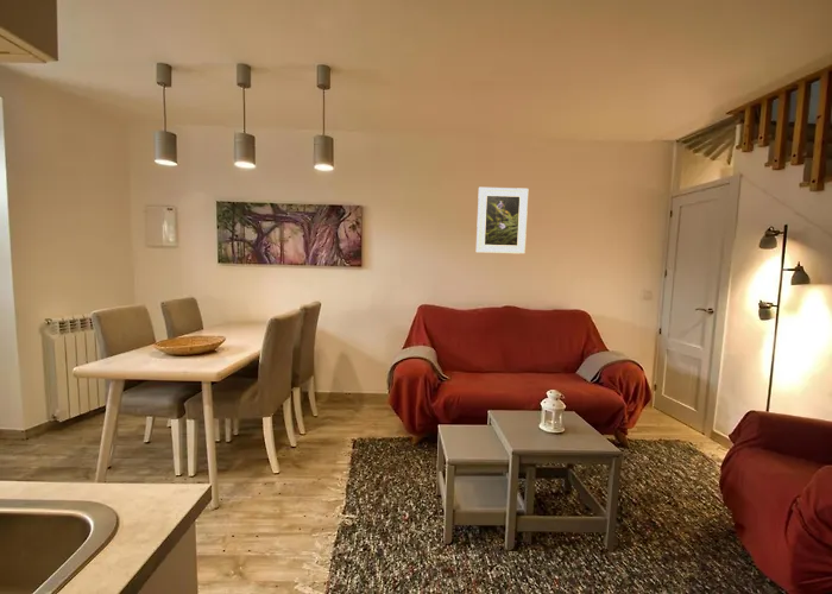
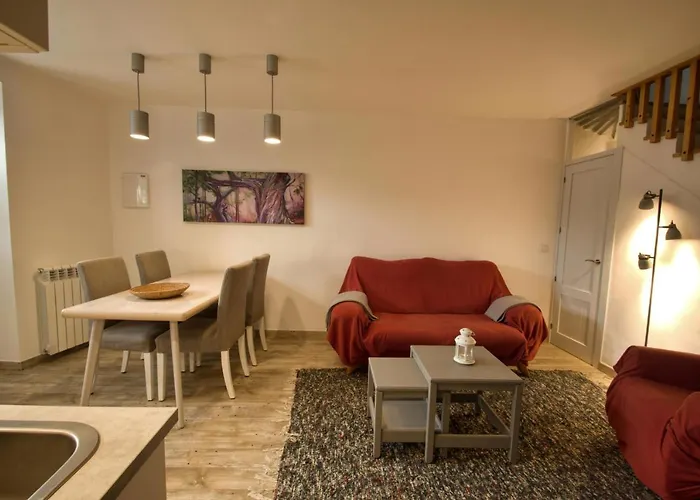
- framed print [475,187,529,255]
